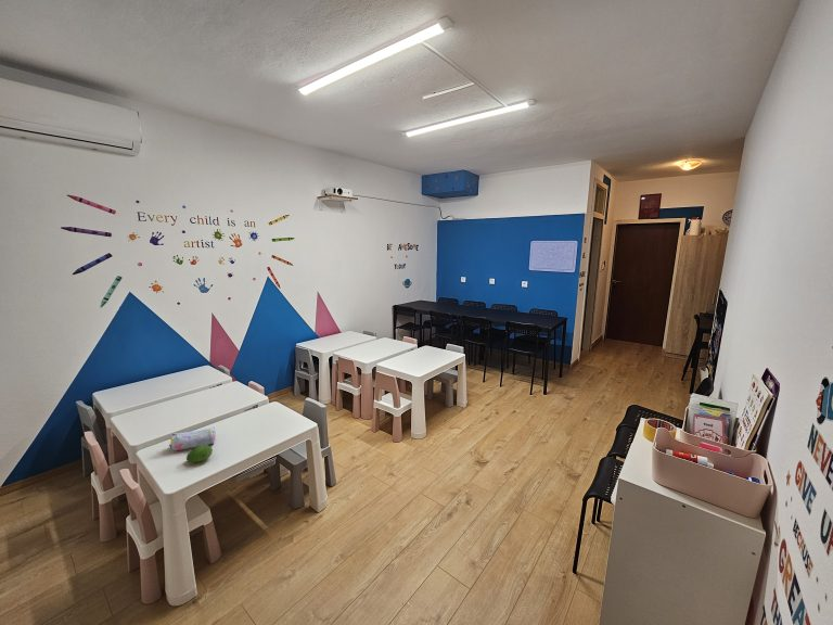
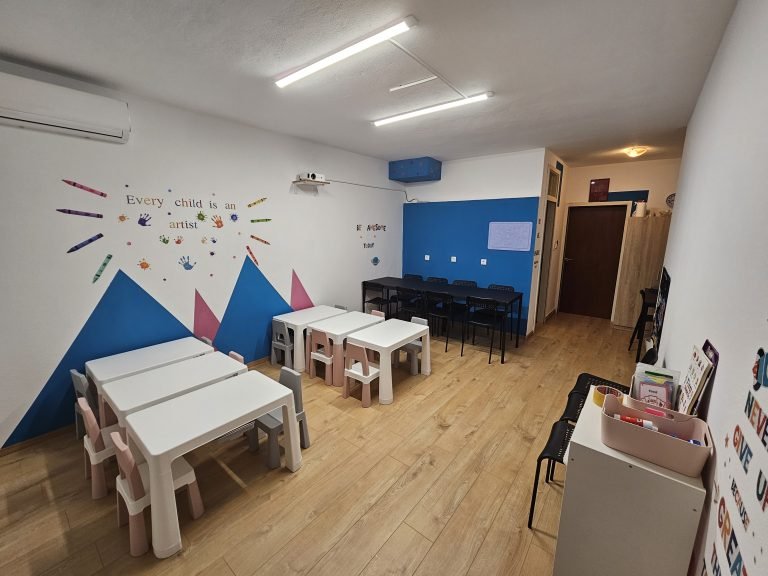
- fruit [185,445,214,463]
- pencil case [168,426,217,451]
